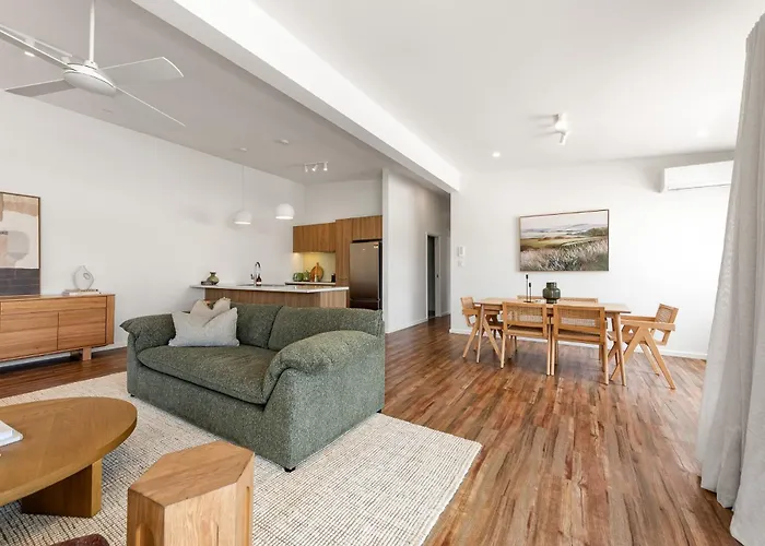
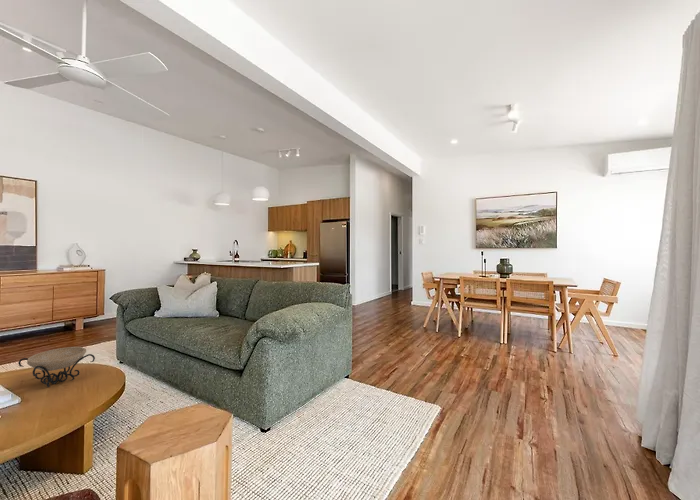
+ decorative bowl [17,346,96,388]
